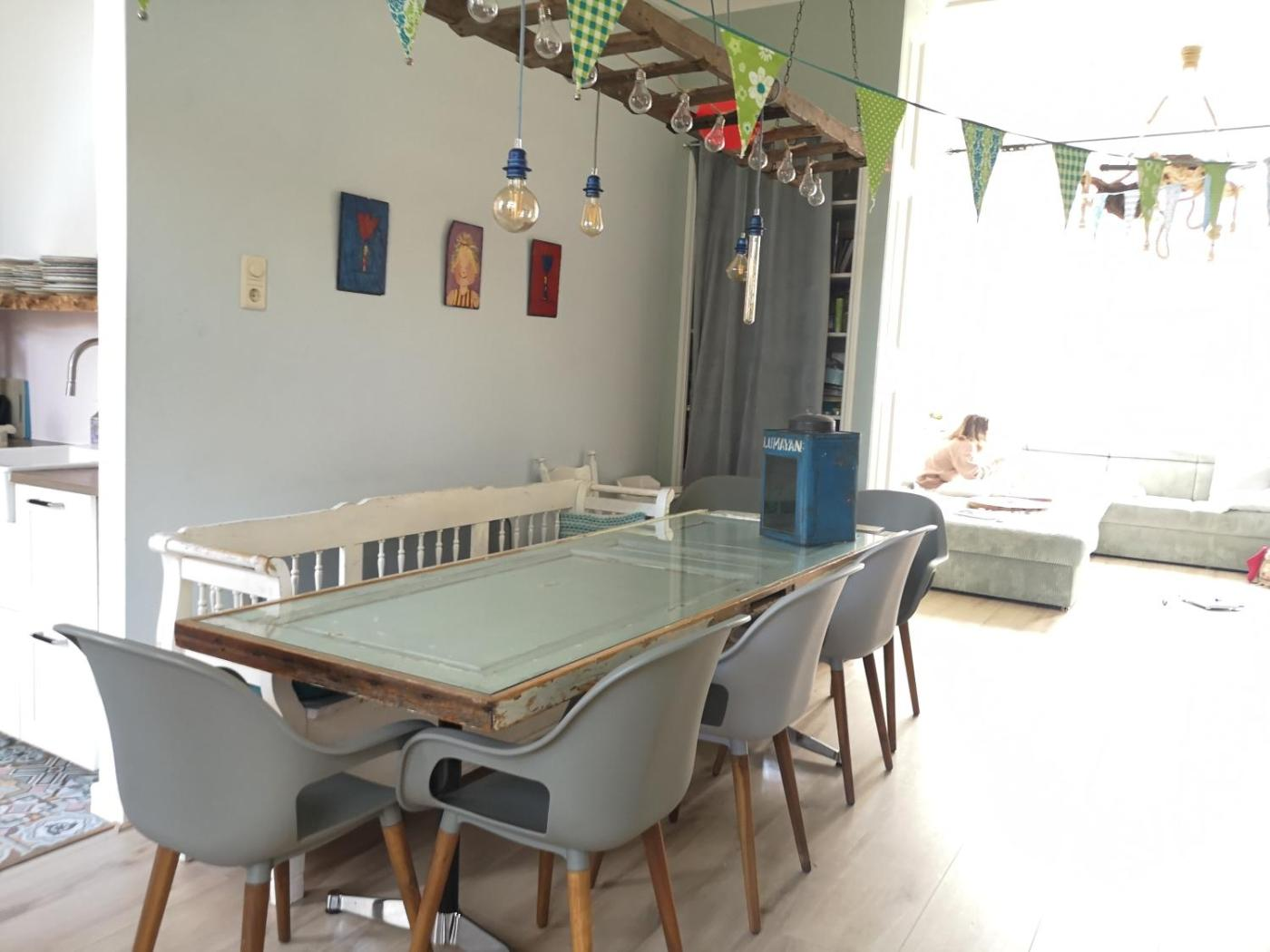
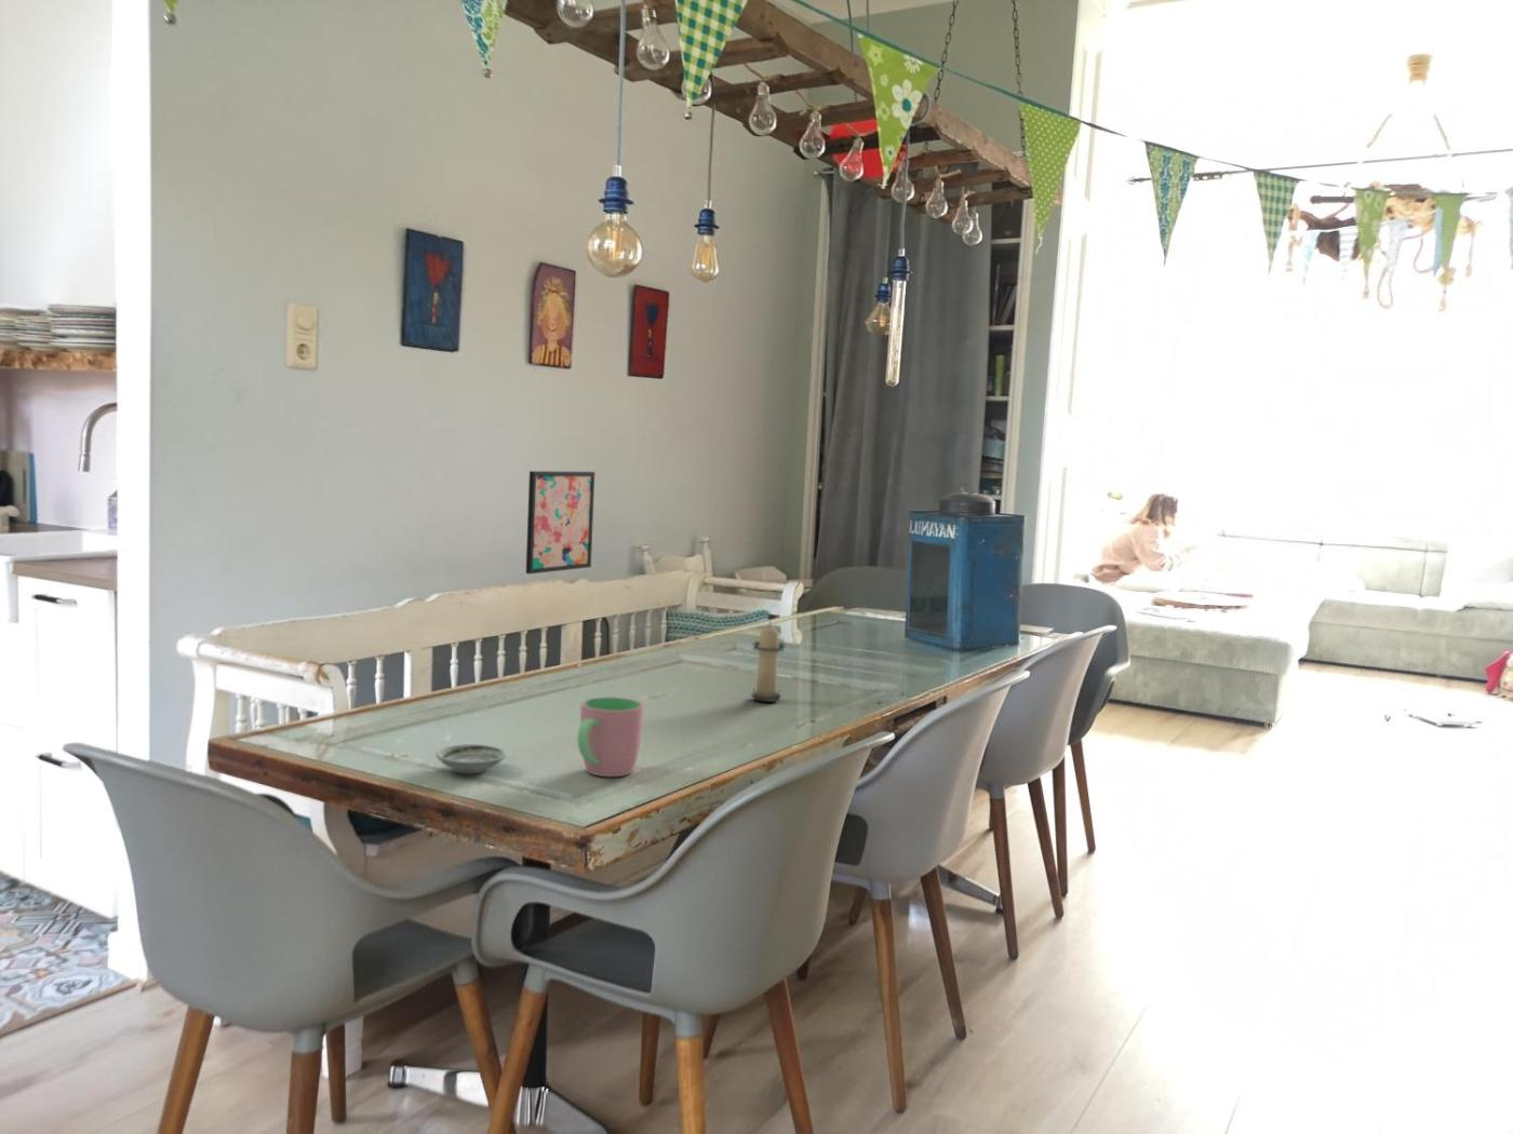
+ saucer [435,743,506,774]
+ candle [749,619,786,704]
+ cup [577,696,645,778]
+ wall art [525,469,596,574]
